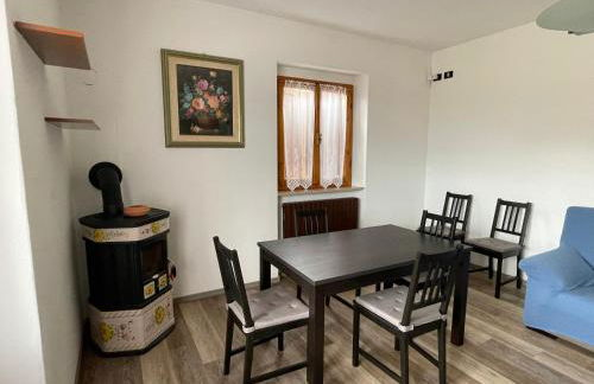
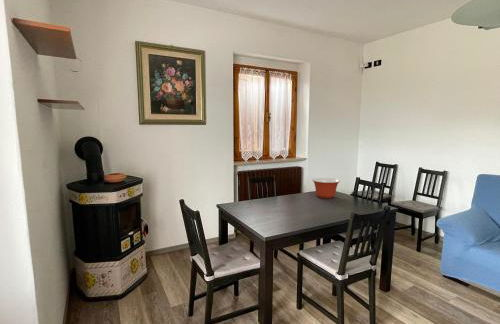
+ mixing bowl [312,177,341,199]
